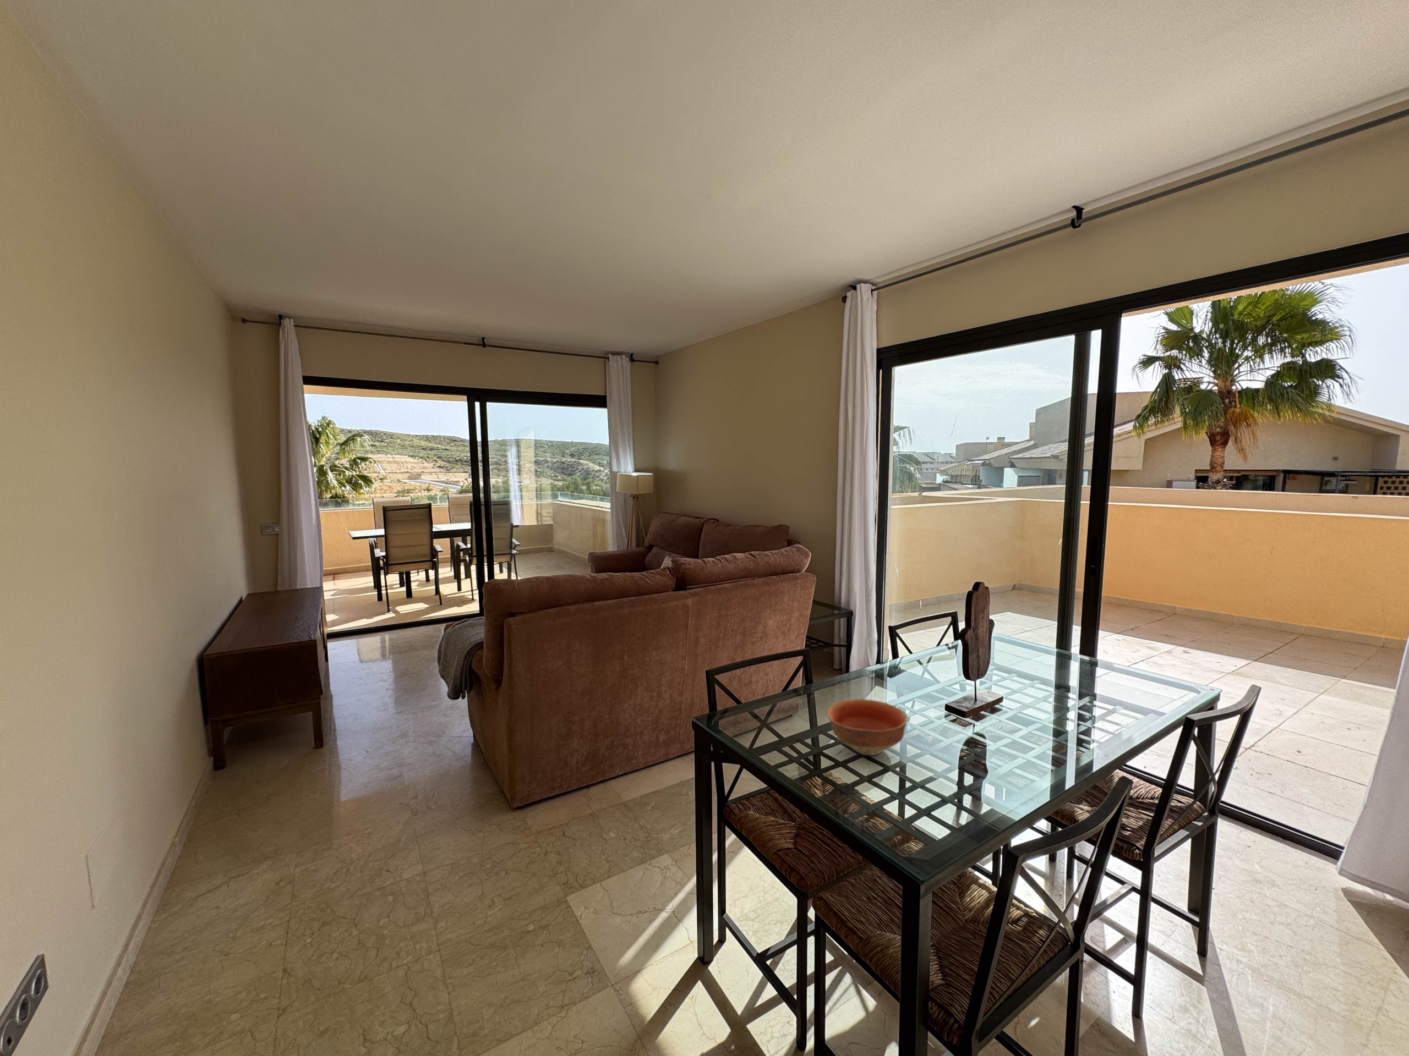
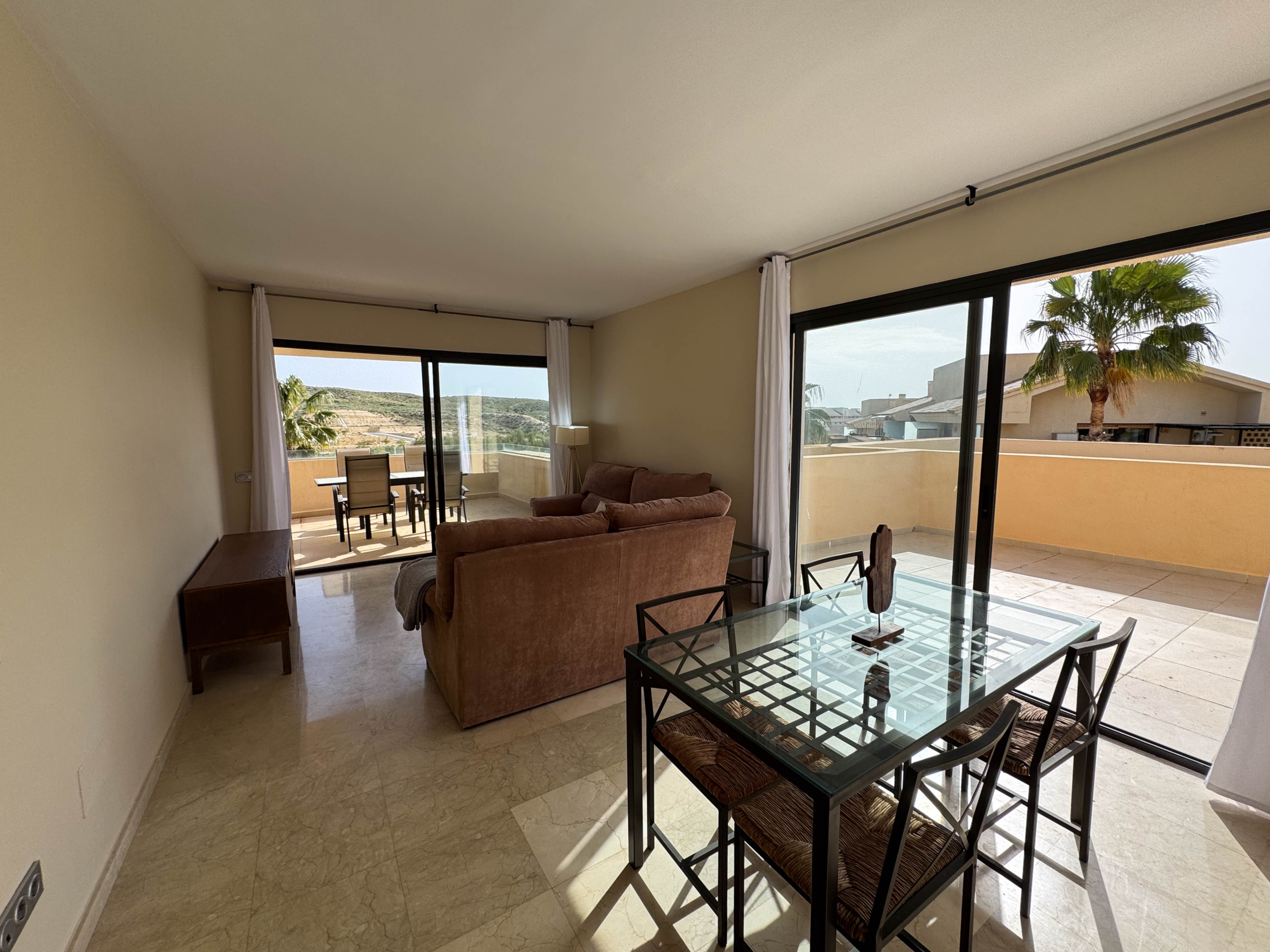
- bowl [827,699,909,755]
